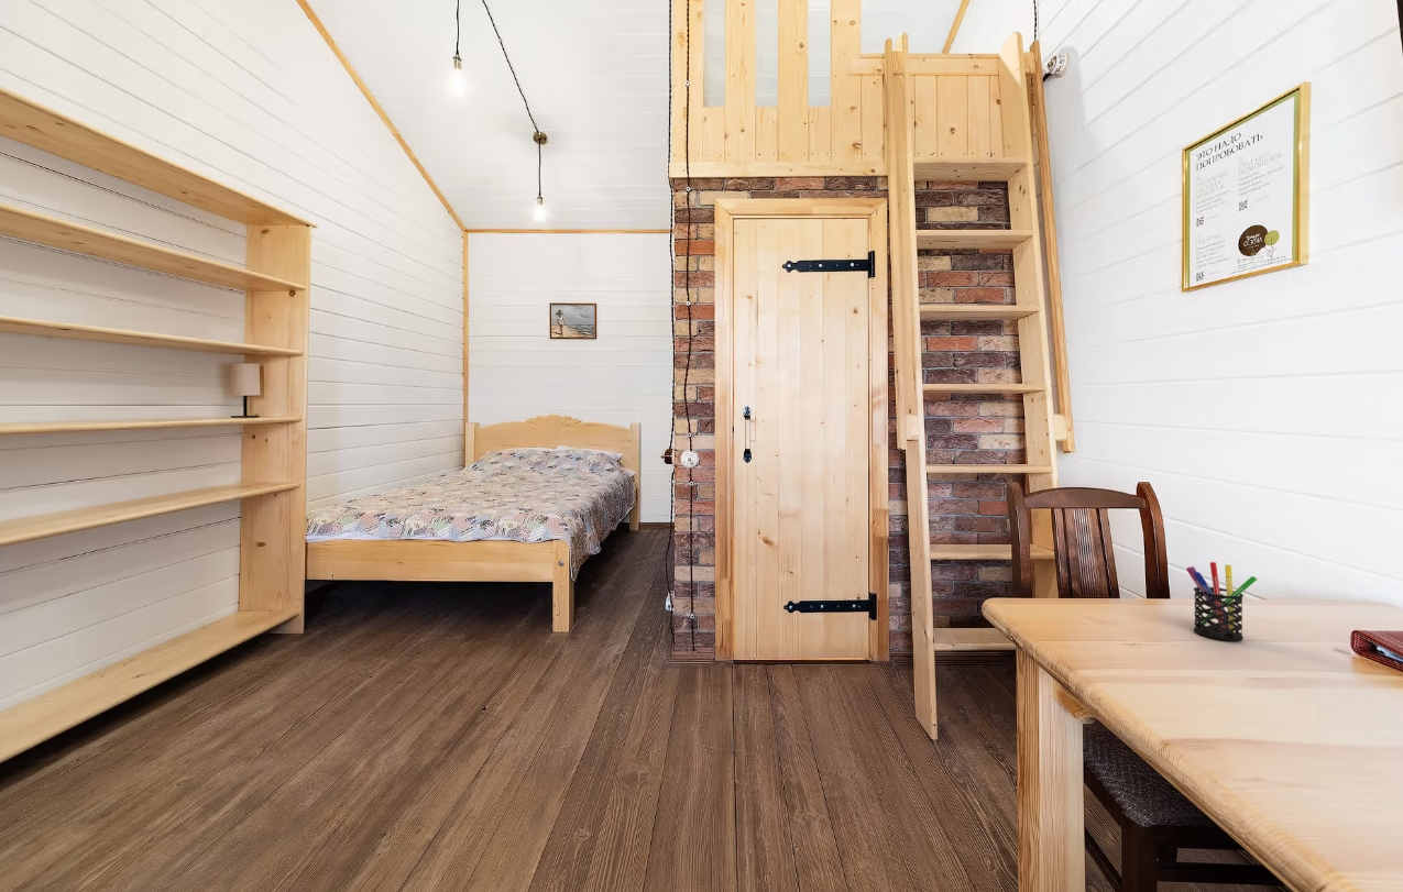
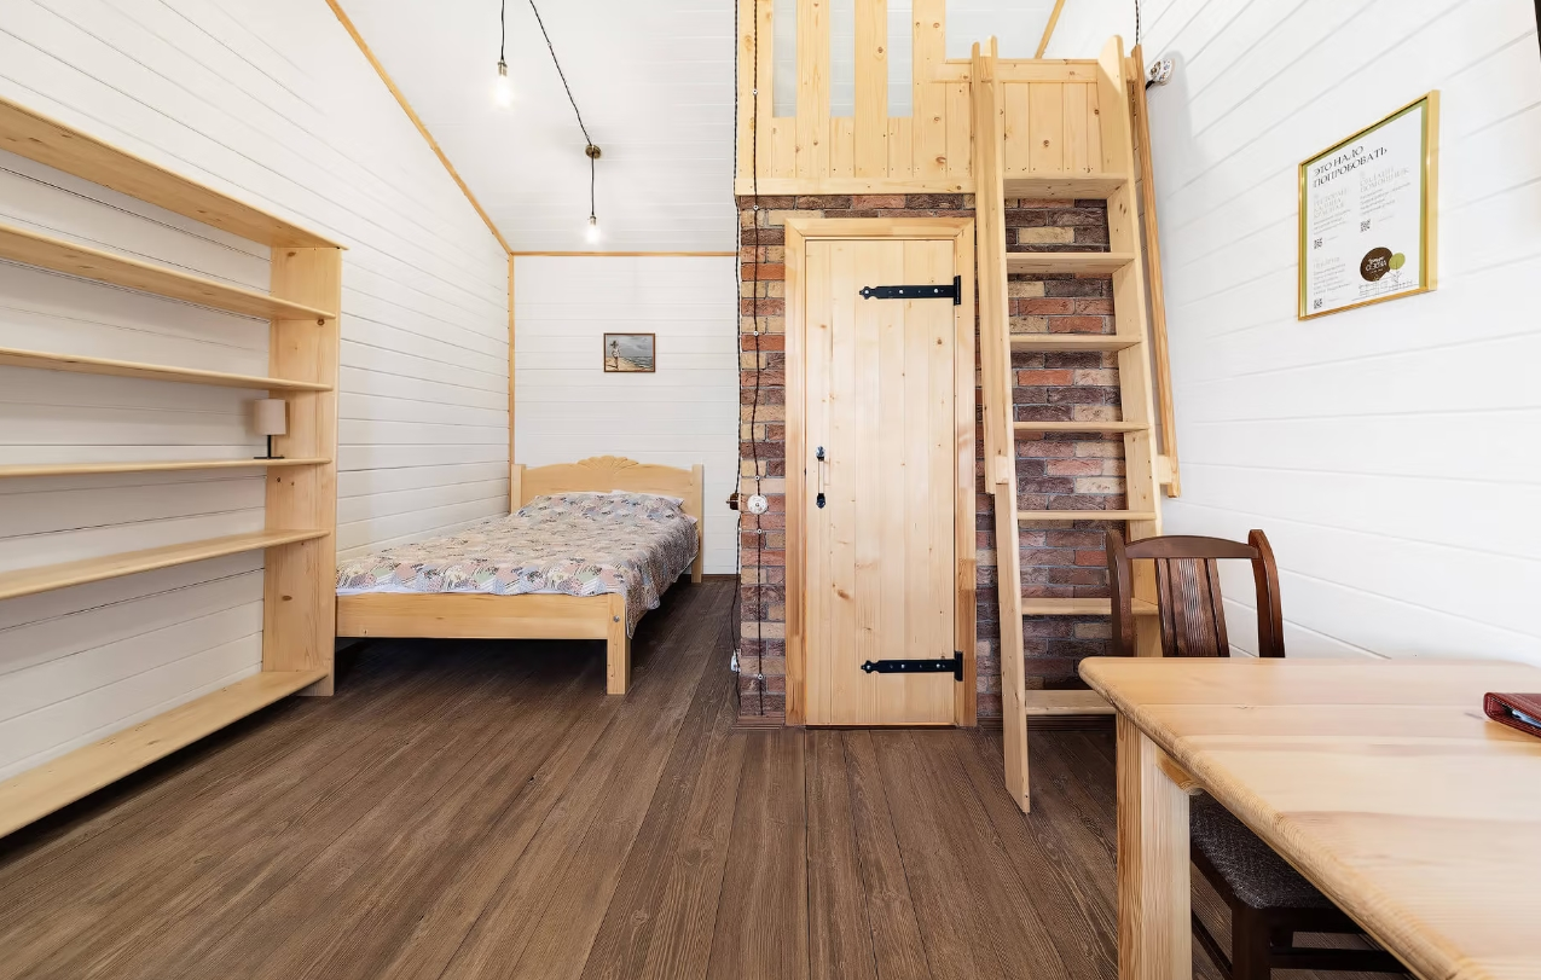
- pen holder [1185,561,1258,642]
